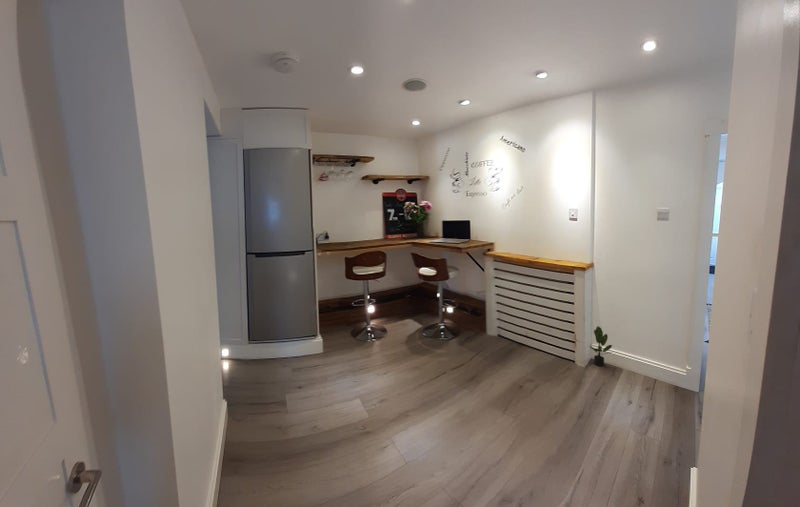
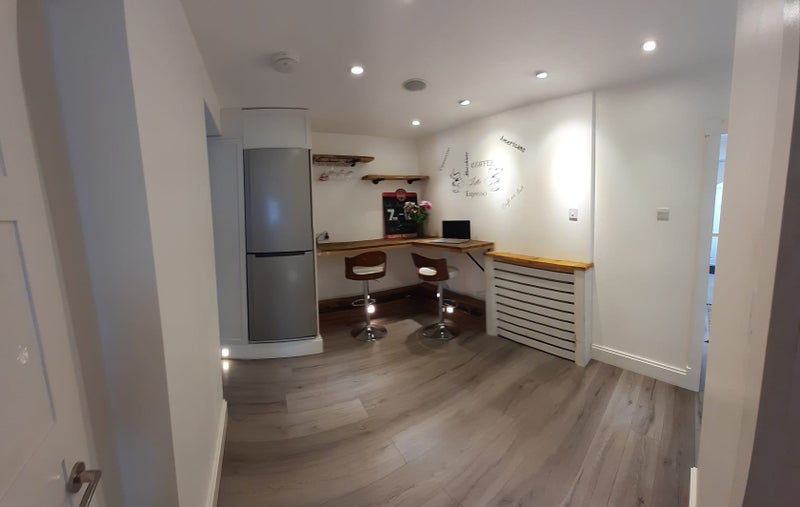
- potted plant [589,325,613,367]
